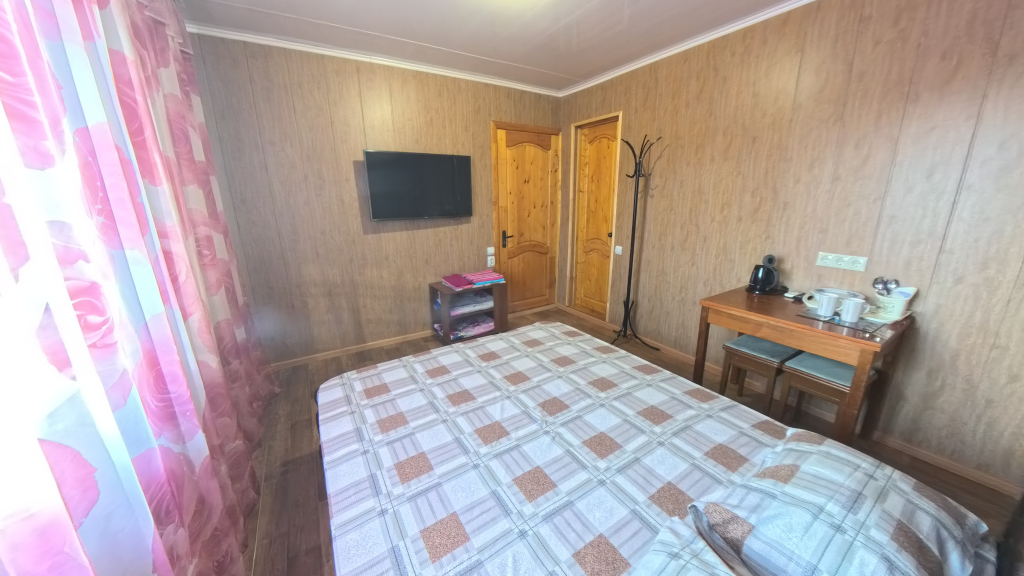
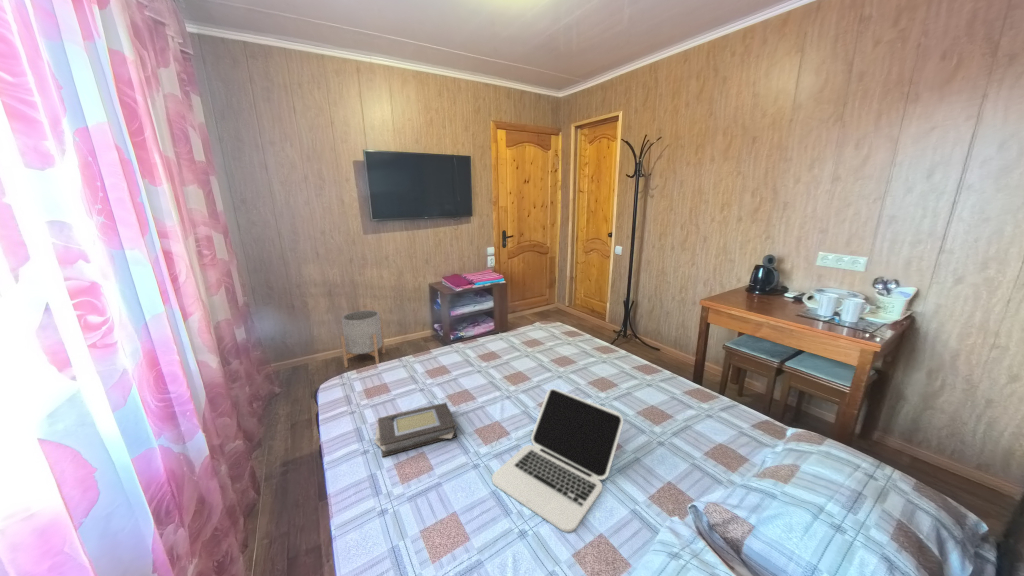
+ book [373,402,458,458]
+ planter [340,309,386,369]
+ laptop [491,387,624,533]
